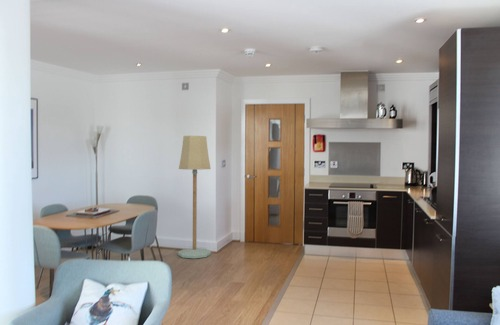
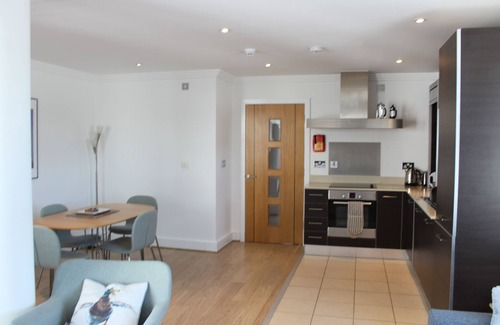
- floor lamp [177,135,212,259]
